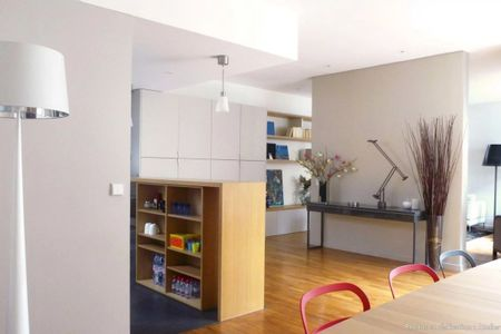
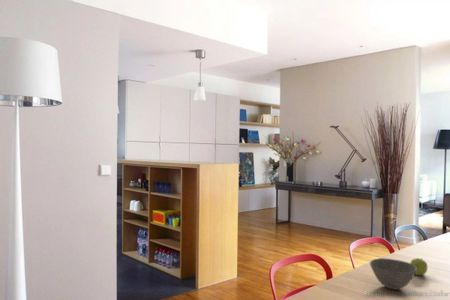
+ bowl [369,257,417,291]
+ fruit [410,257,428,276]
